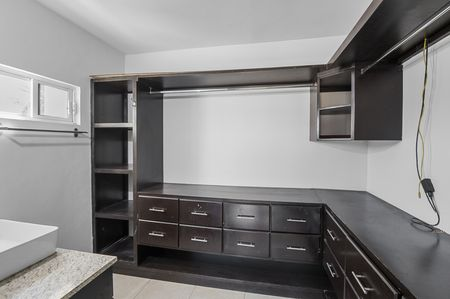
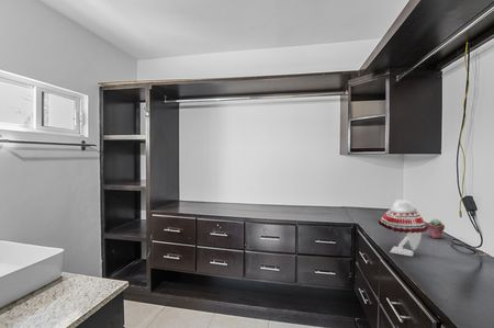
+ potted succulent [426,218,446,239]
+ hat [378,199,428,257]
